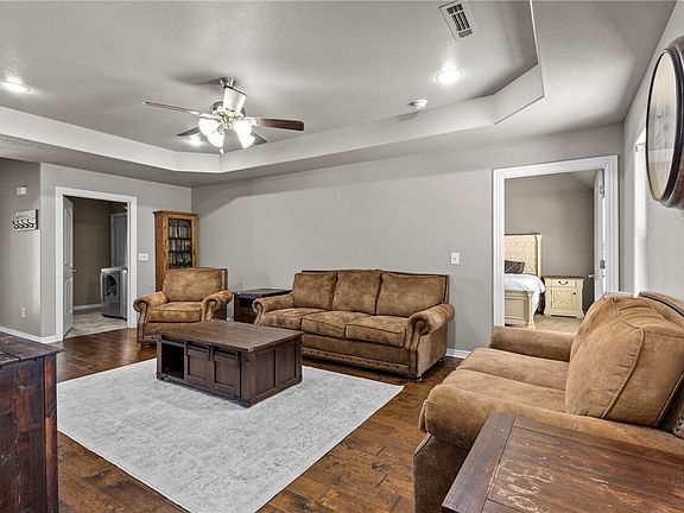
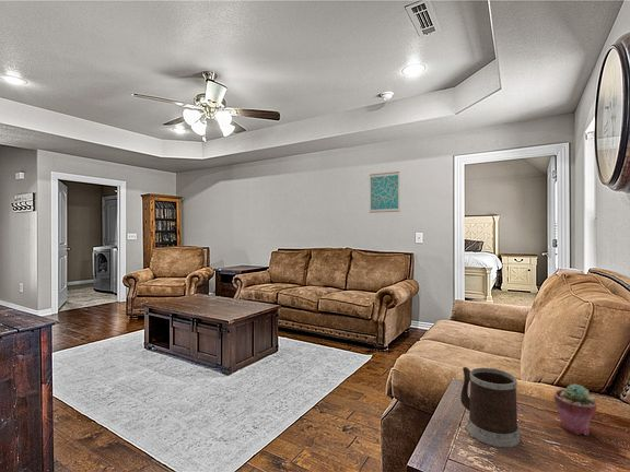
+ potted succulent [553,382,597,436]
+ mug [459,366,521,448]
+ wall art [369,170,400,214]
